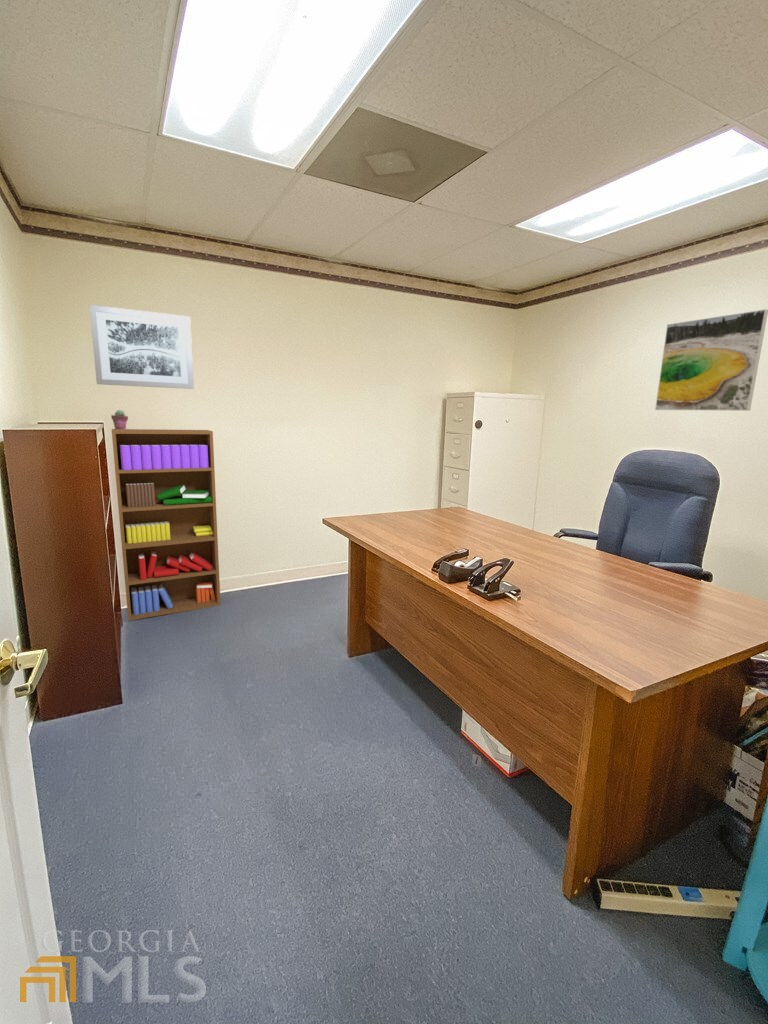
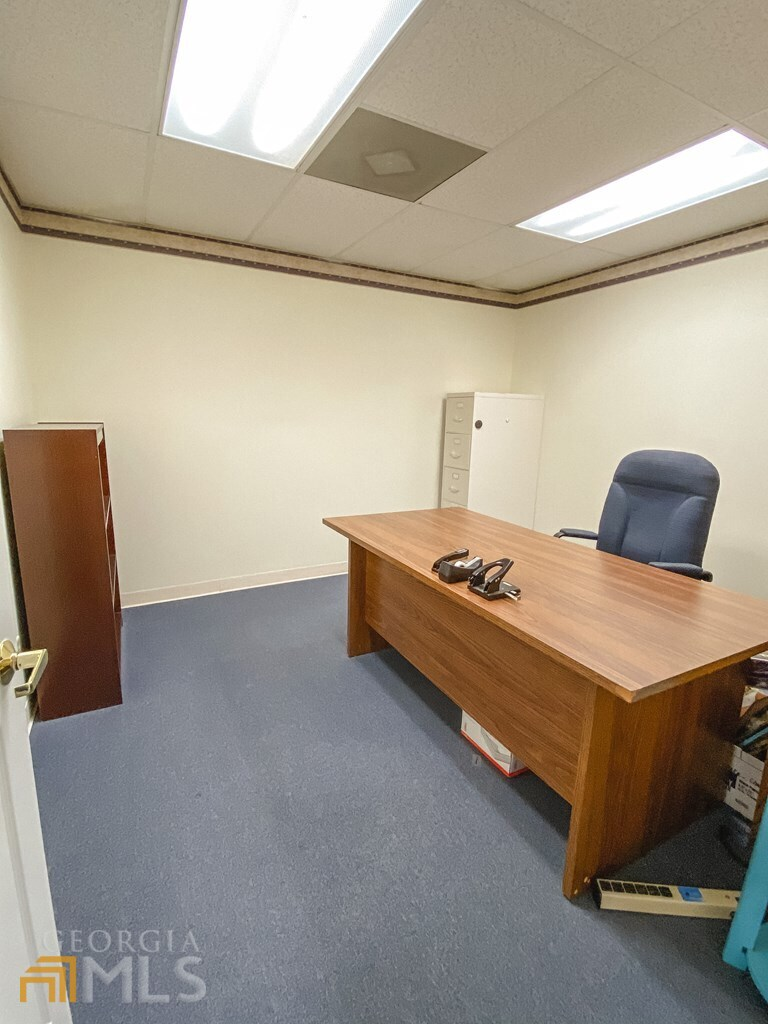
- wall art [88,304,195,390]
- potted succulent [110,409,129,430]
- bookshelf [111,428,222,622]
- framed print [654,308,768,412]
